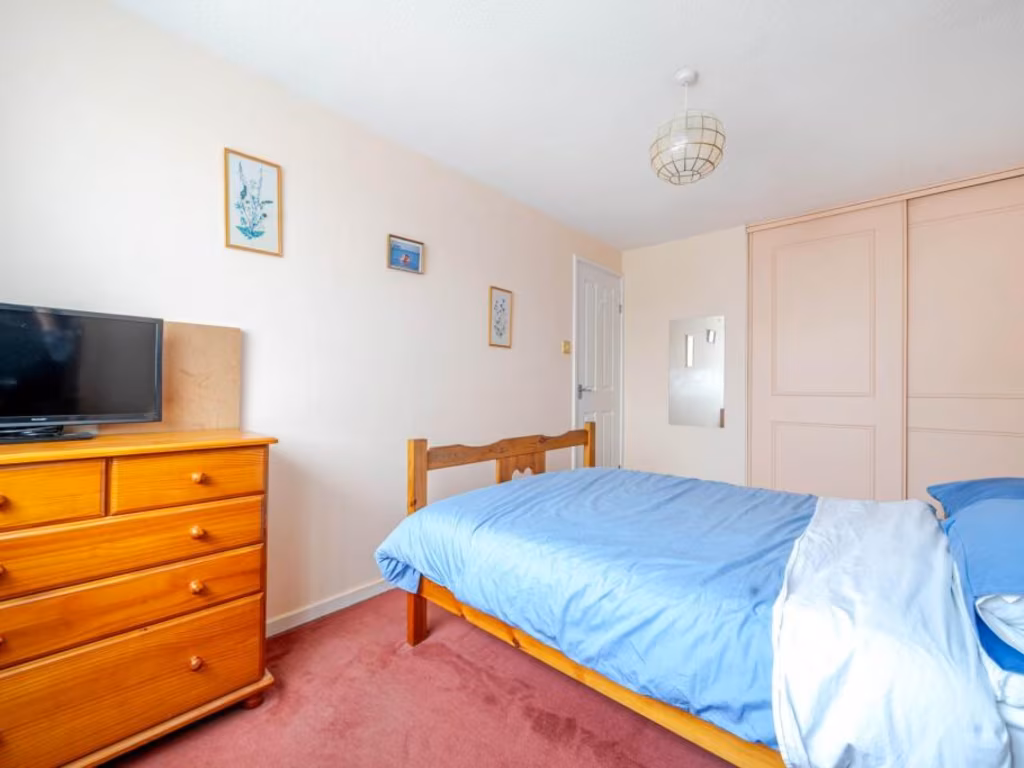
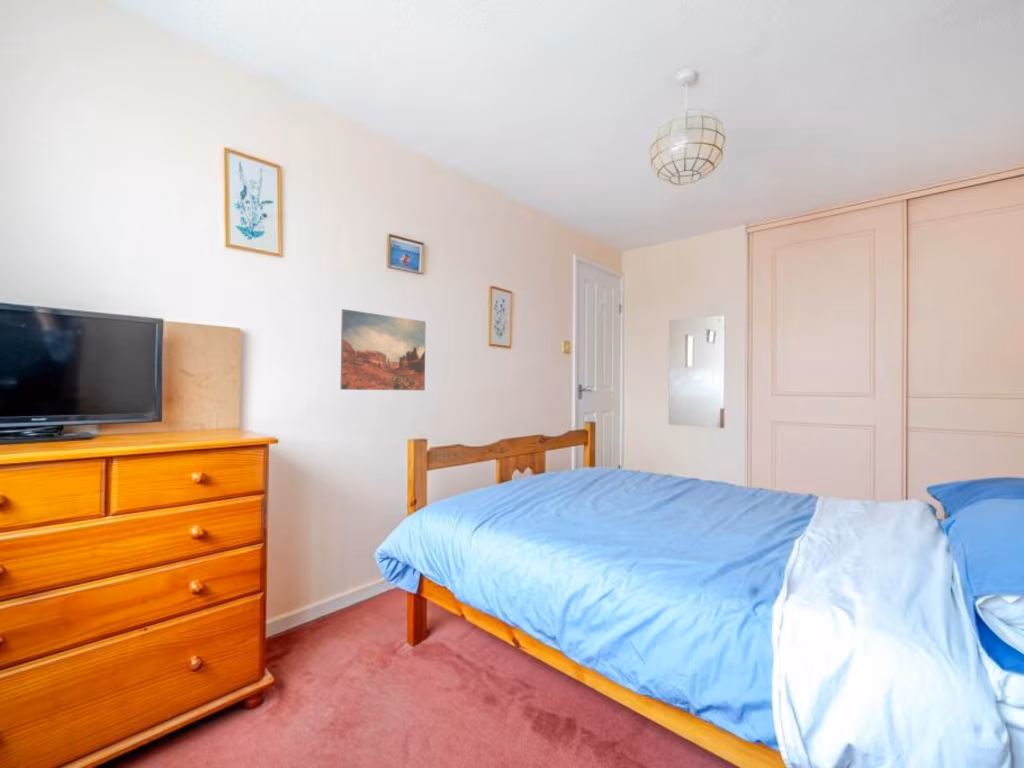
+ wall art [340,308,427,391]
